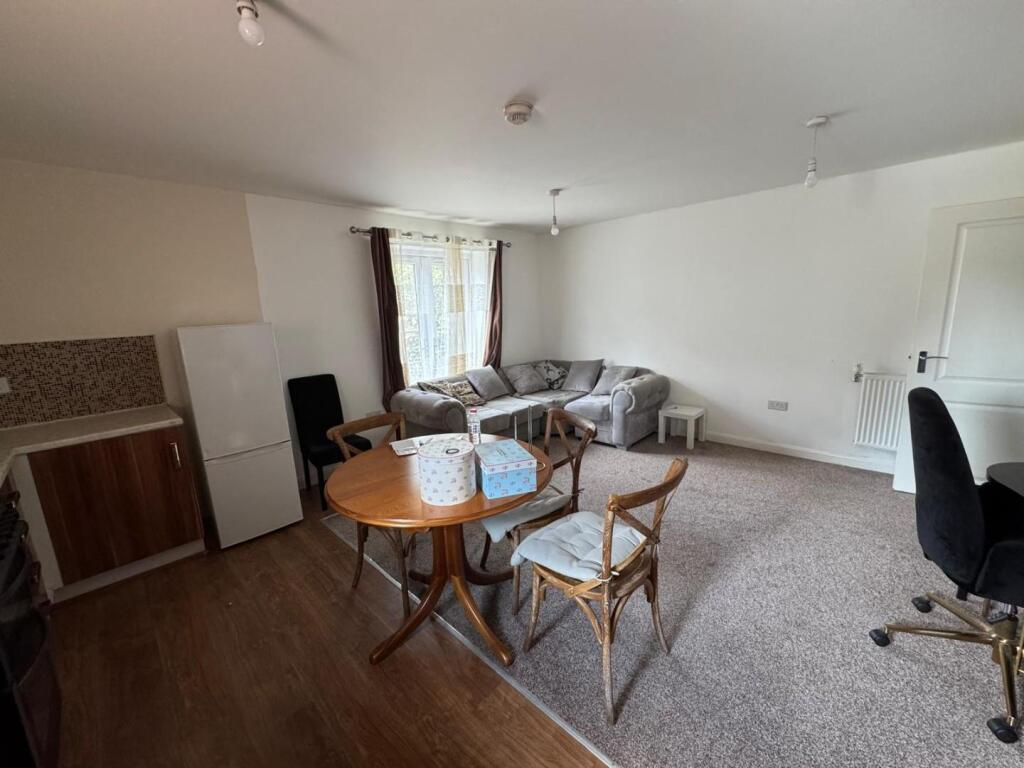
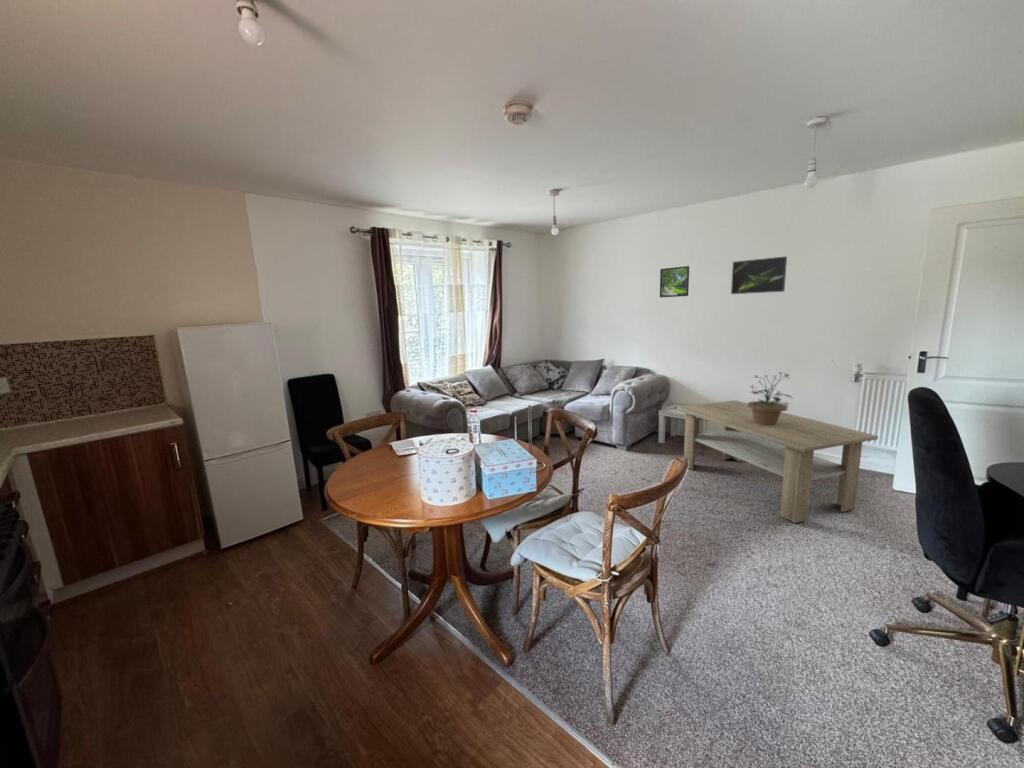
+ potted plant [747,371,794,426]
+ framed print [659,265,690,298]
+ coffee table [675,399,879,524]
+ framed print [730,255,788,295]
